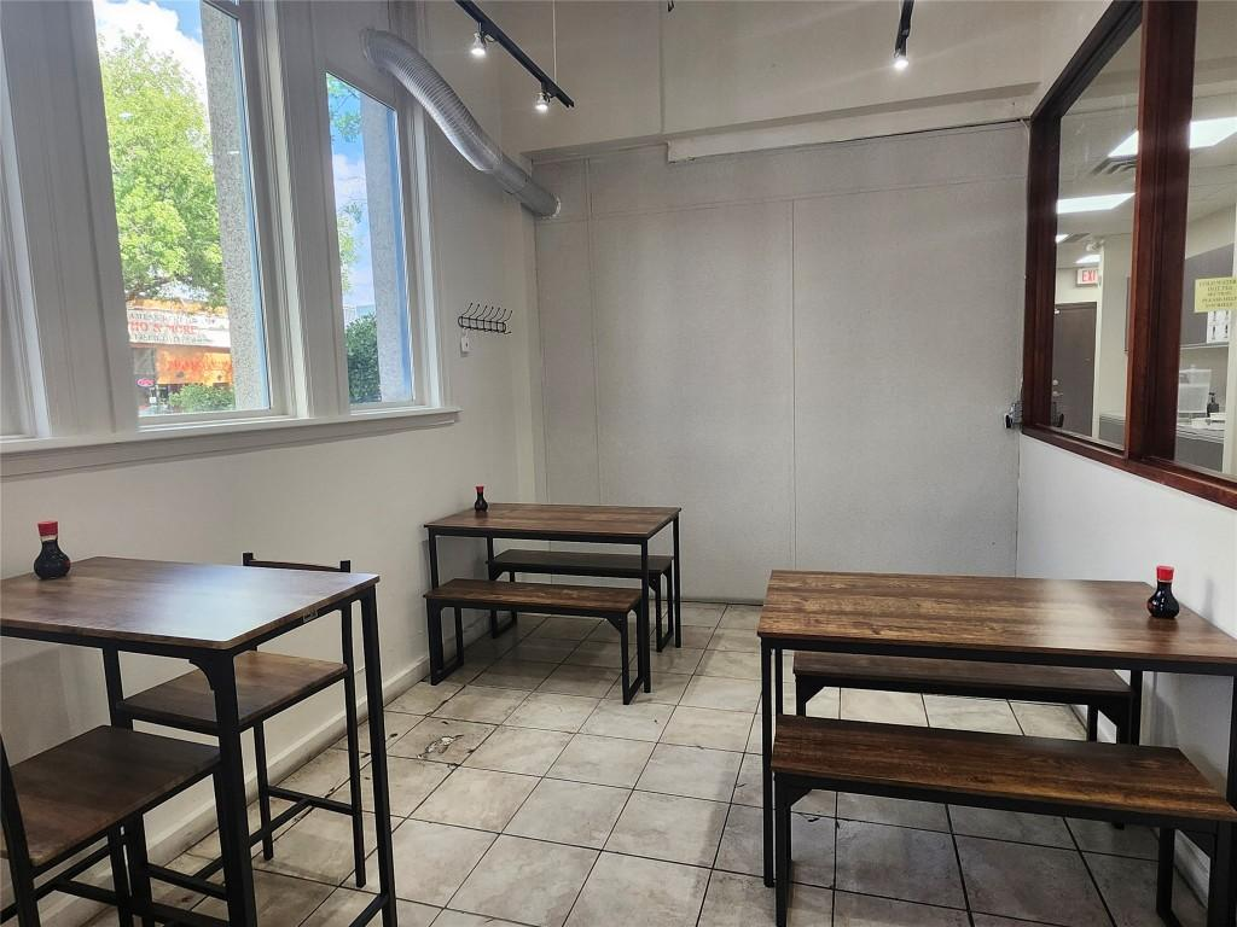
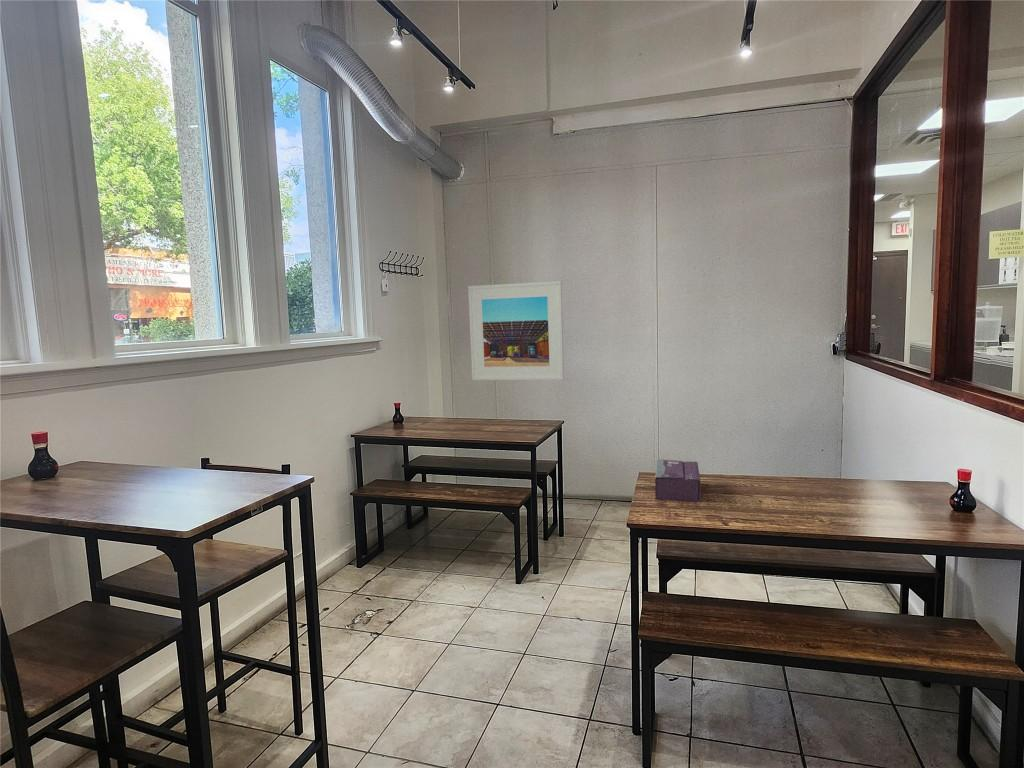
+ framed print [467,280,565,381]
+ tissue box [654,458,702,503]
